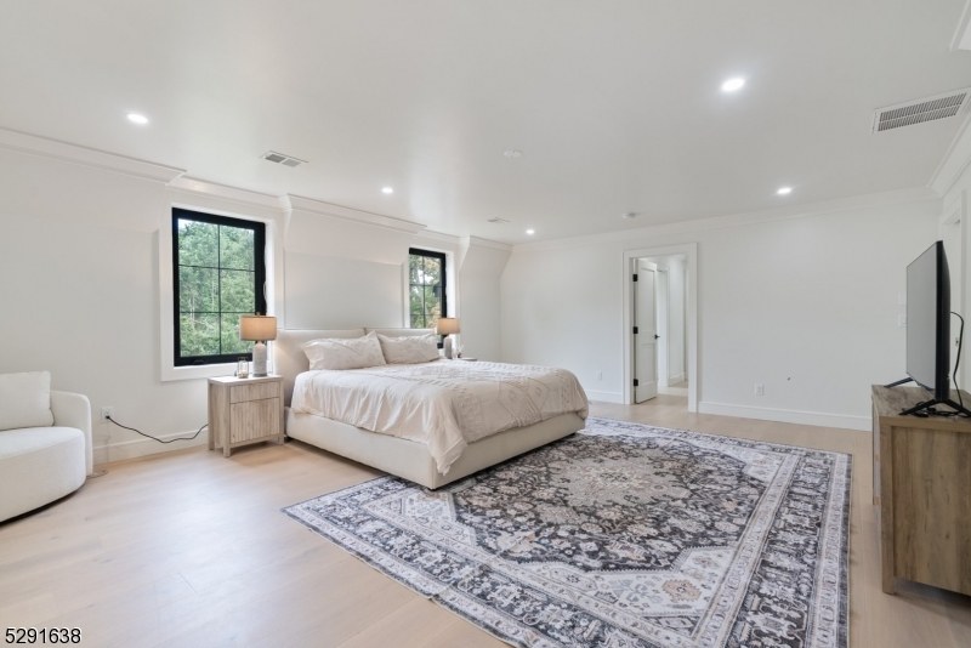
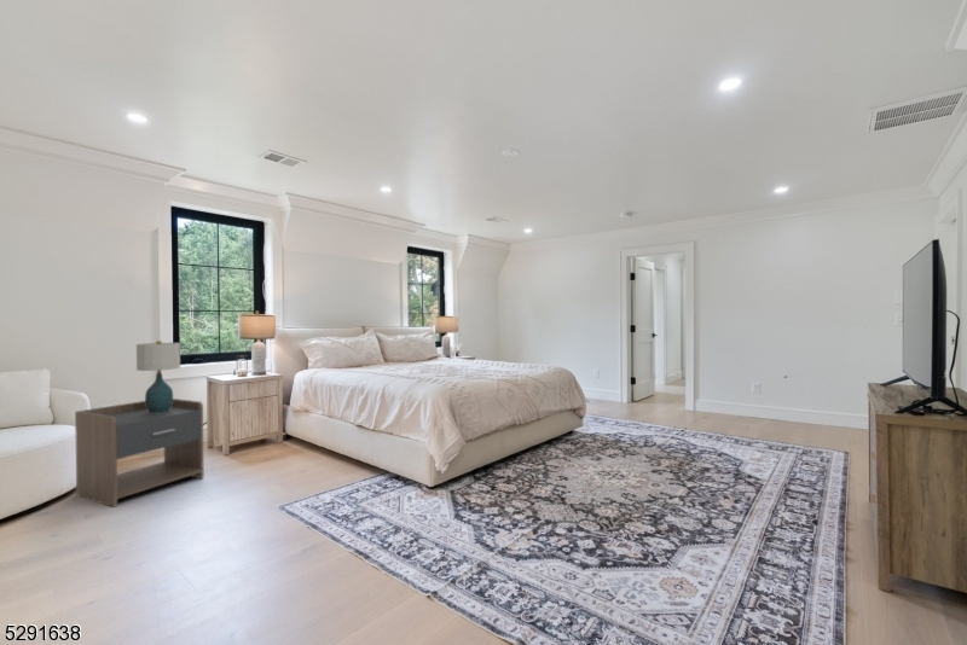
+ nightstand [74,397,205,509]
+ table lamp [135,339,181,413]
